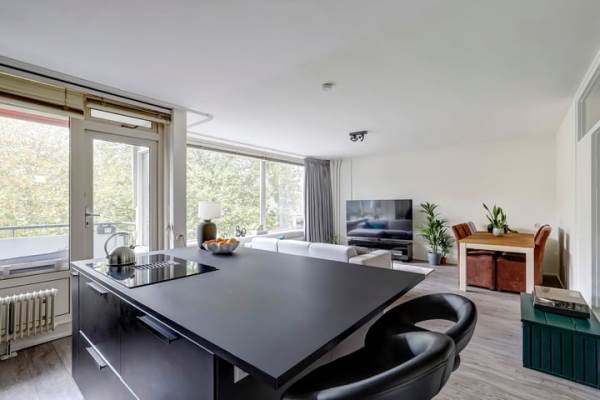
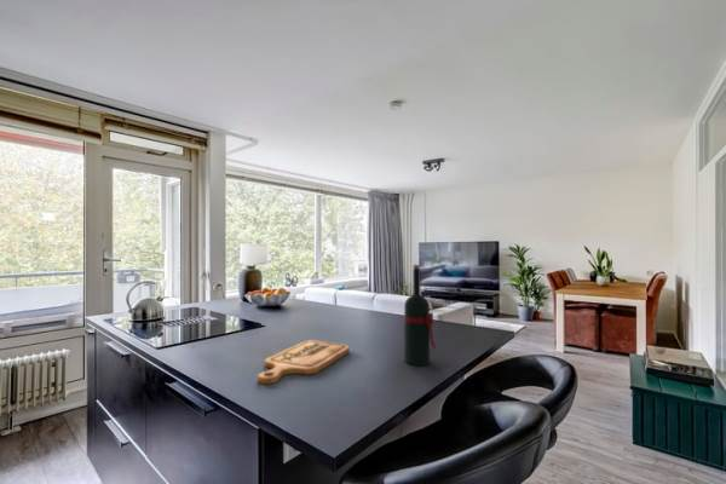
+ cutting board [257,339,351,385]
+ wine bottle [403,264,438,367]
